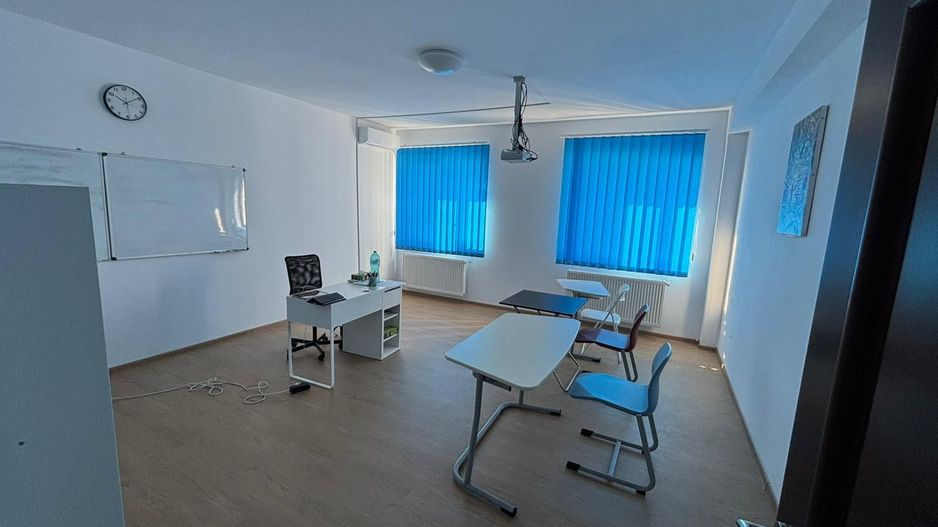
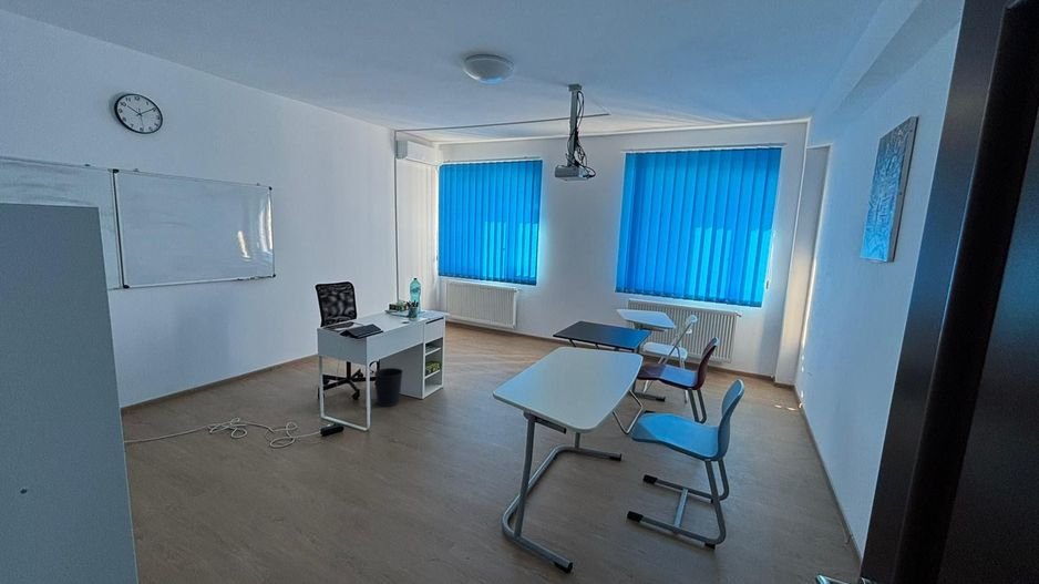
+ wastebasket [373,367,404,408]
